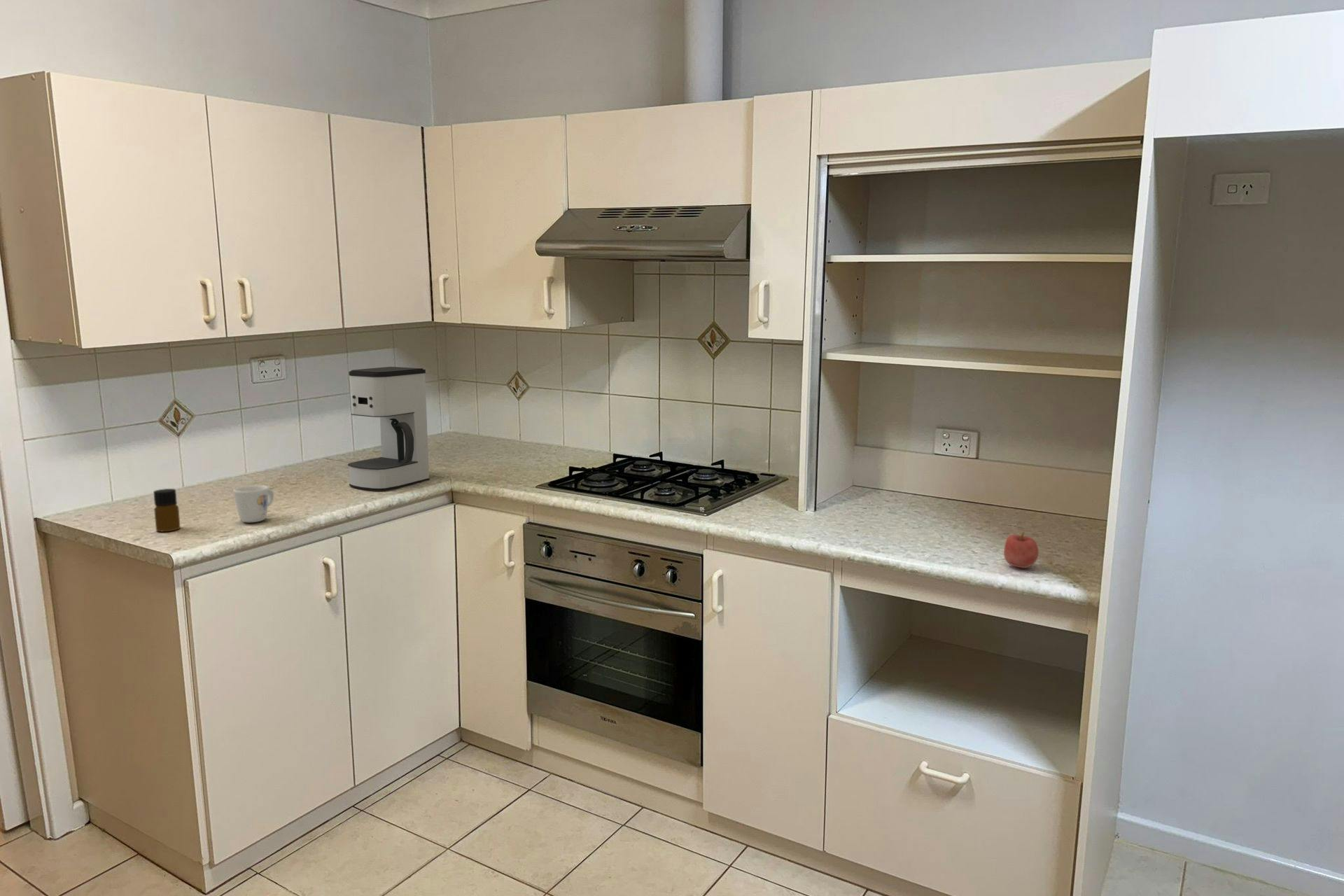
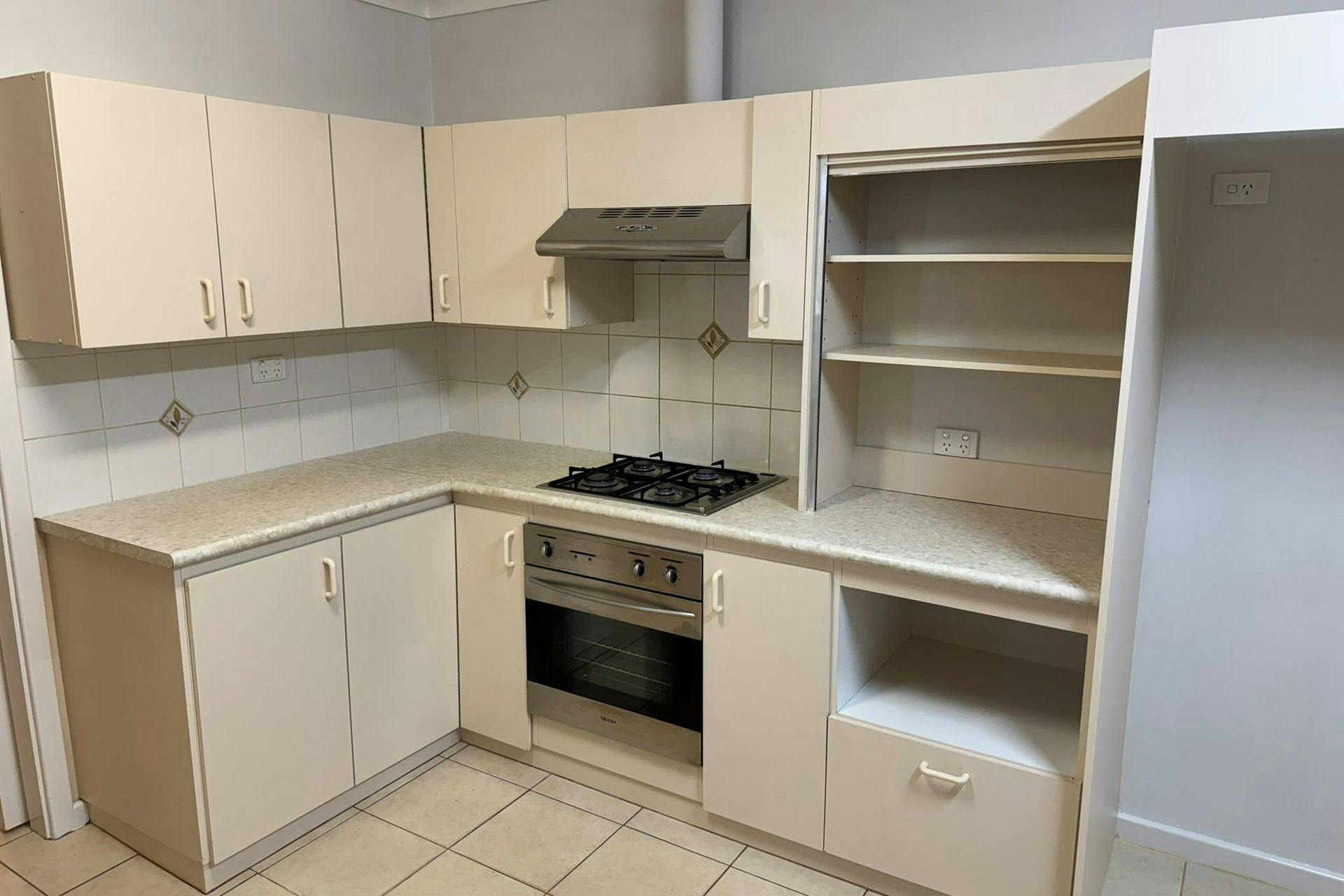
- mug [232,484,274,523]
- apple [1003,532,1040,569]
- coffee maker [347,366,430,491]
- bottle [153,488,181,532]
